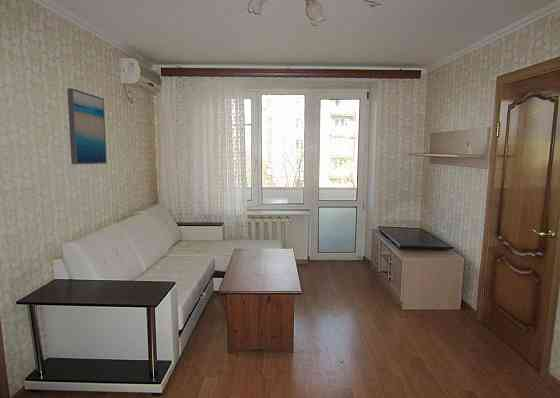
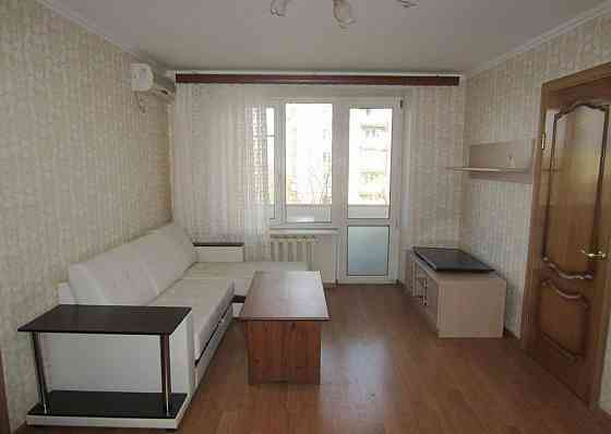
- wall art [66,87,108,165]
